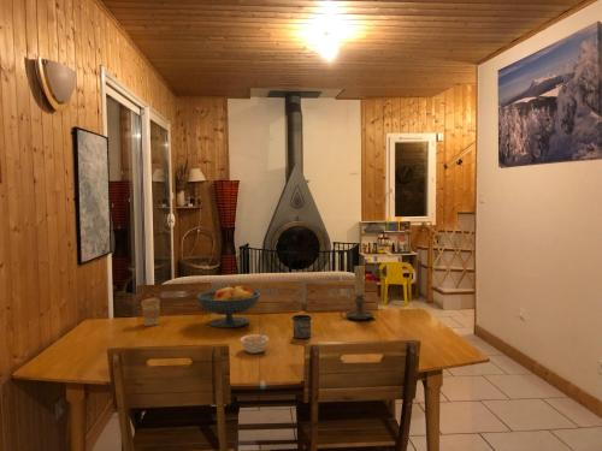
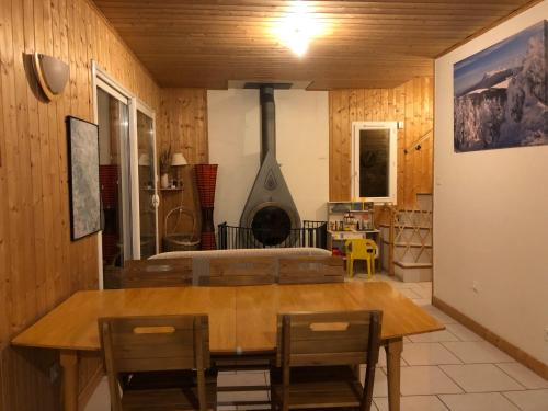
- candle holder [338,265,376,321]
- coffee cup [140,297,161,327]
- legume [238,330,270,355]
- fruit bowl [196,285,261,328]
- mug [291,314,313,339]
